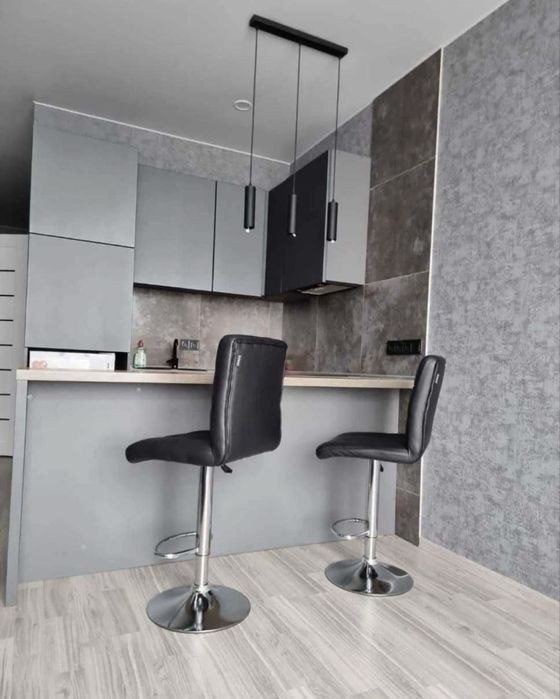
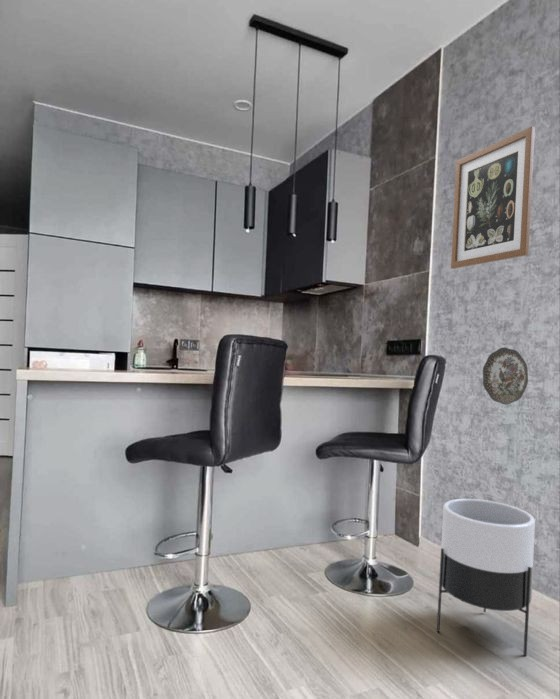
+ planter [436,498,536,658]
+ decorative plate [482,347,529,405]
+ wall art [450,126,536,270]
